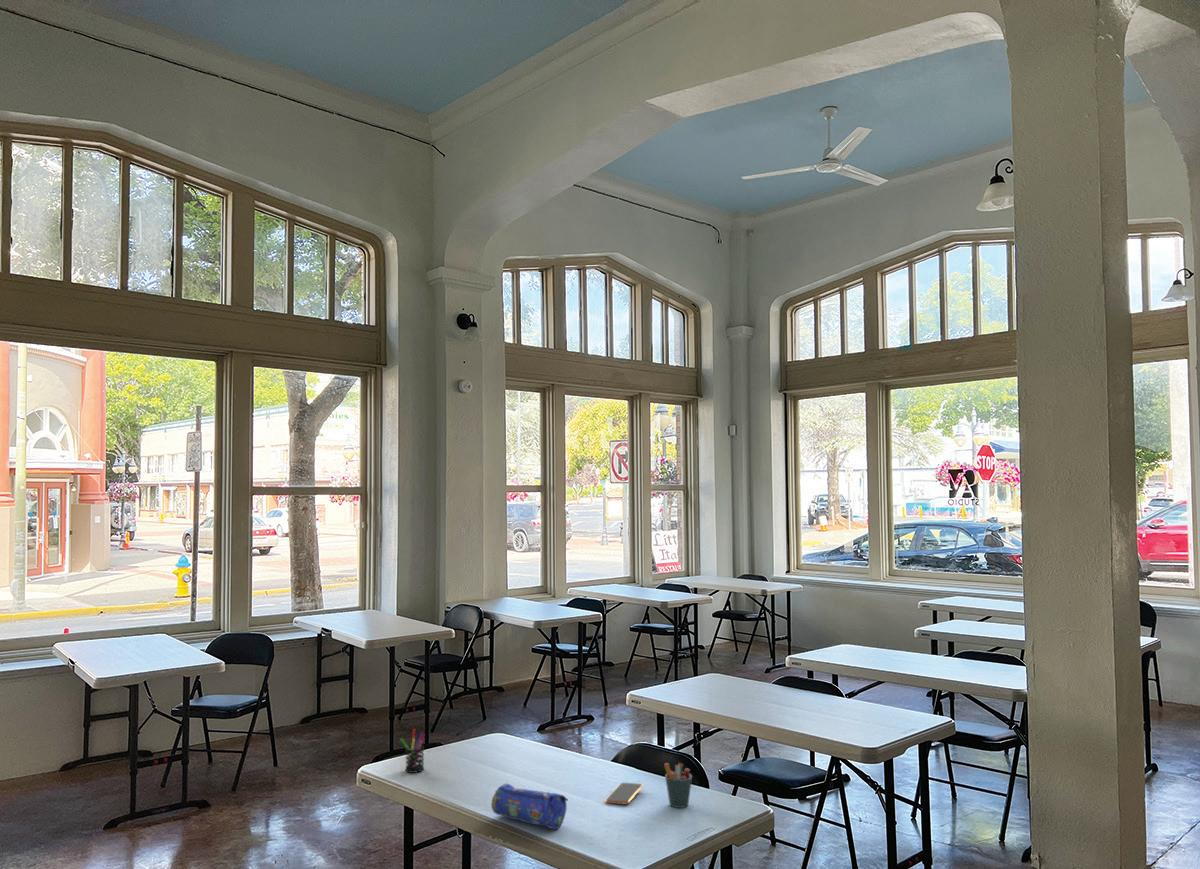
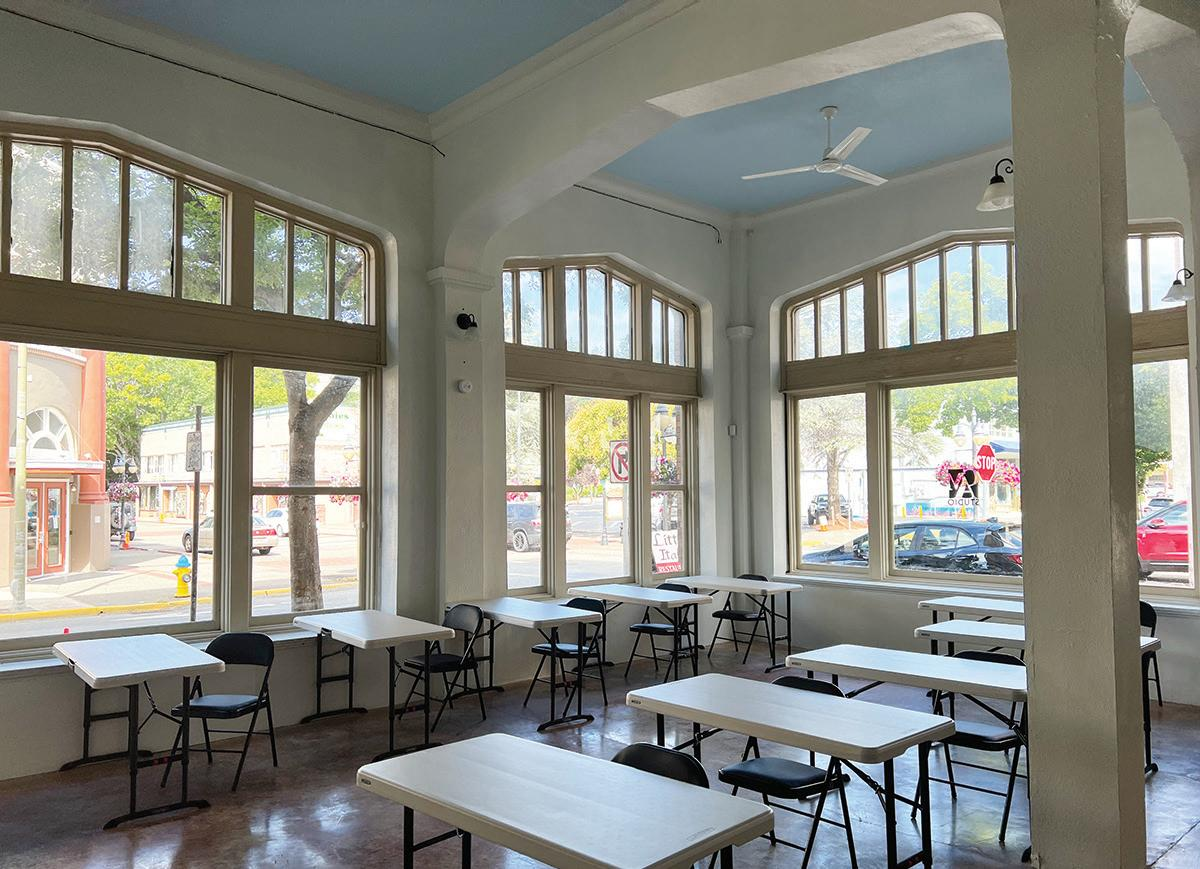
- pencil case [490,782,569,830]
- smartphone [604,782,644,805]
- pen holder [663,762,693,809]
- pen holder [399,728,426,774]
